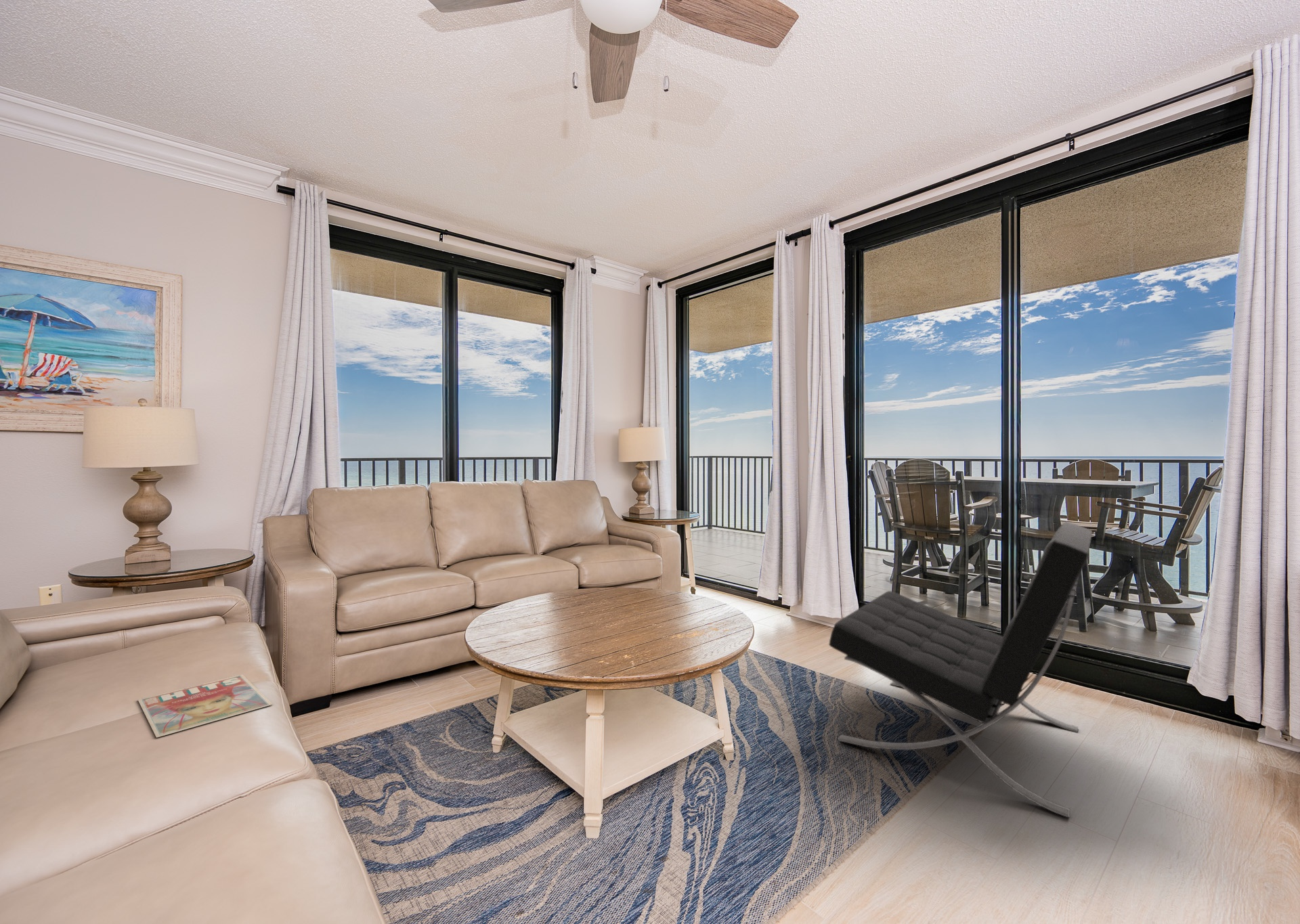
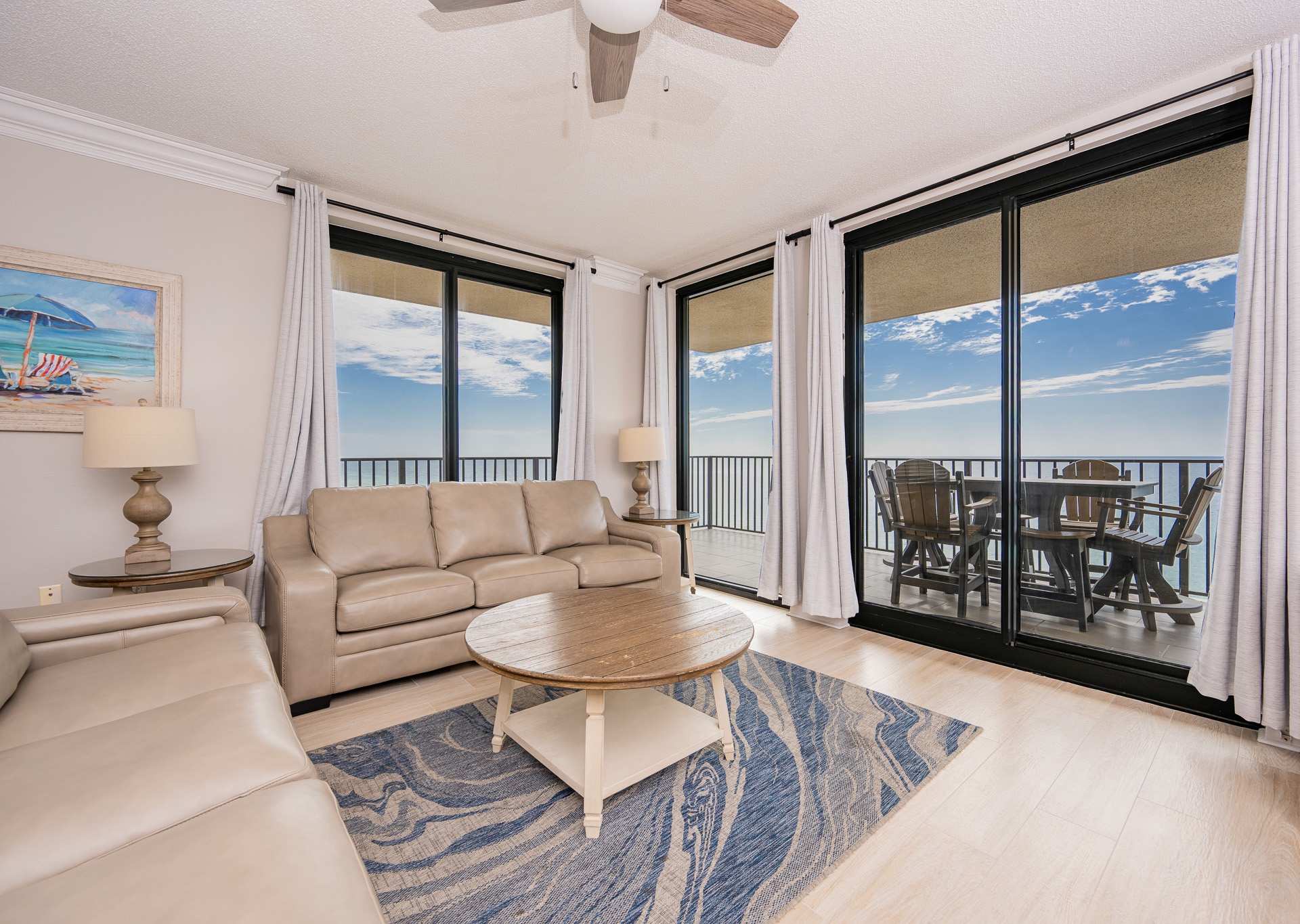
- lounge chair [828,521,1093,818]
- magazine [137,674,274,739]
